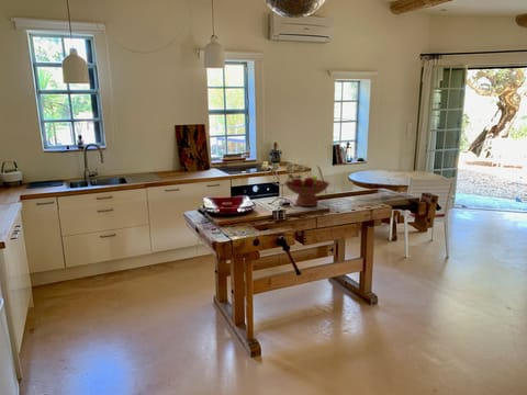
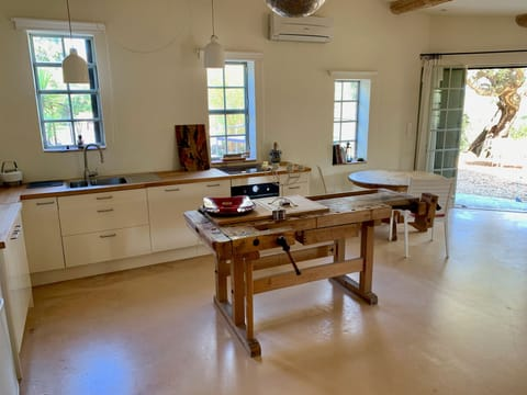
- fruit bowl [283,173,330,207]
